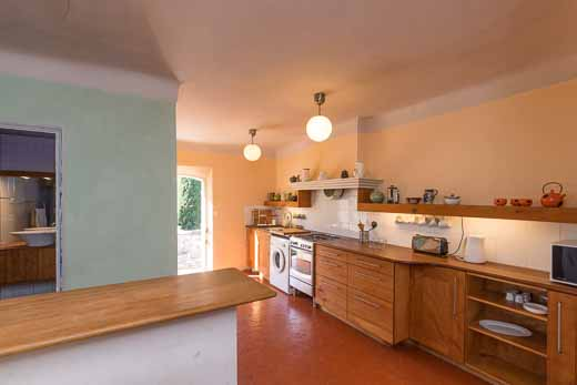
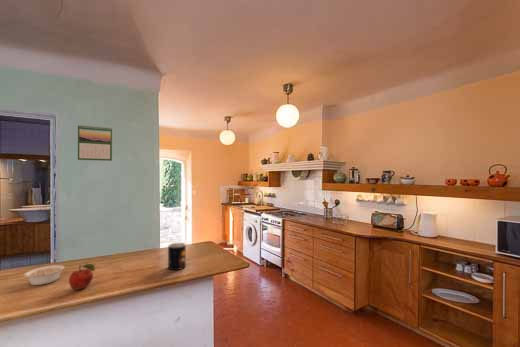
+ fruit [68,263,96,291]
+ calendar [77,124,113,162]
+ legume [23,264,66,286]
+ mug [167,242,187,271]
